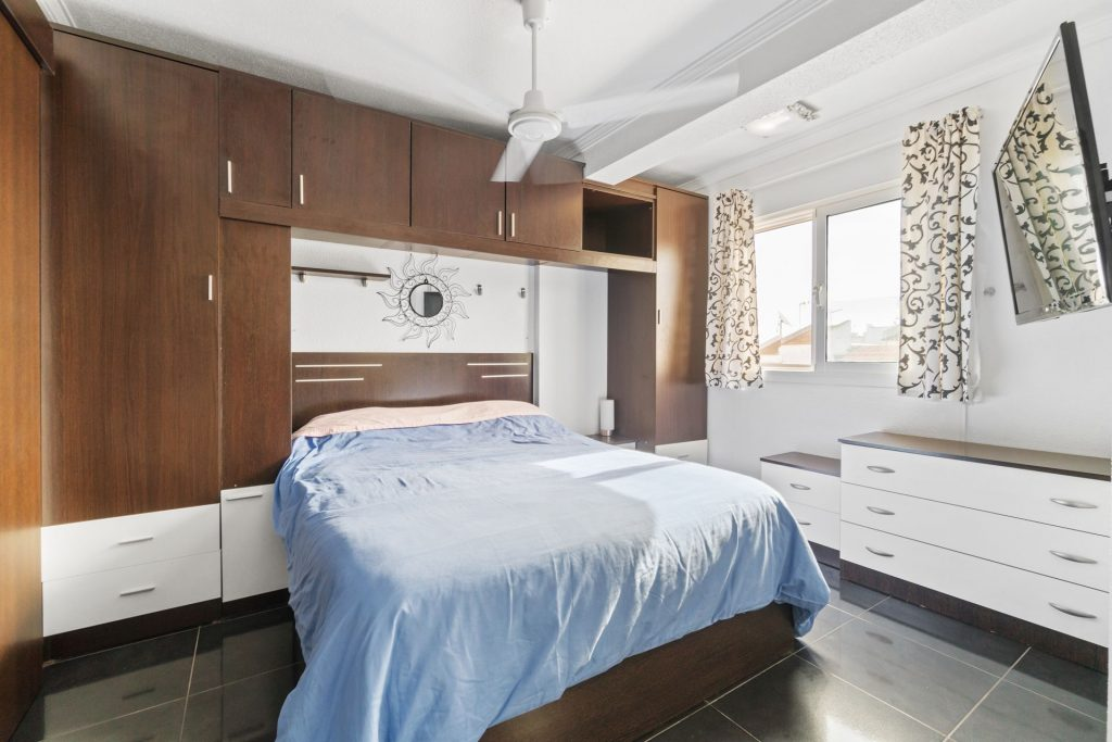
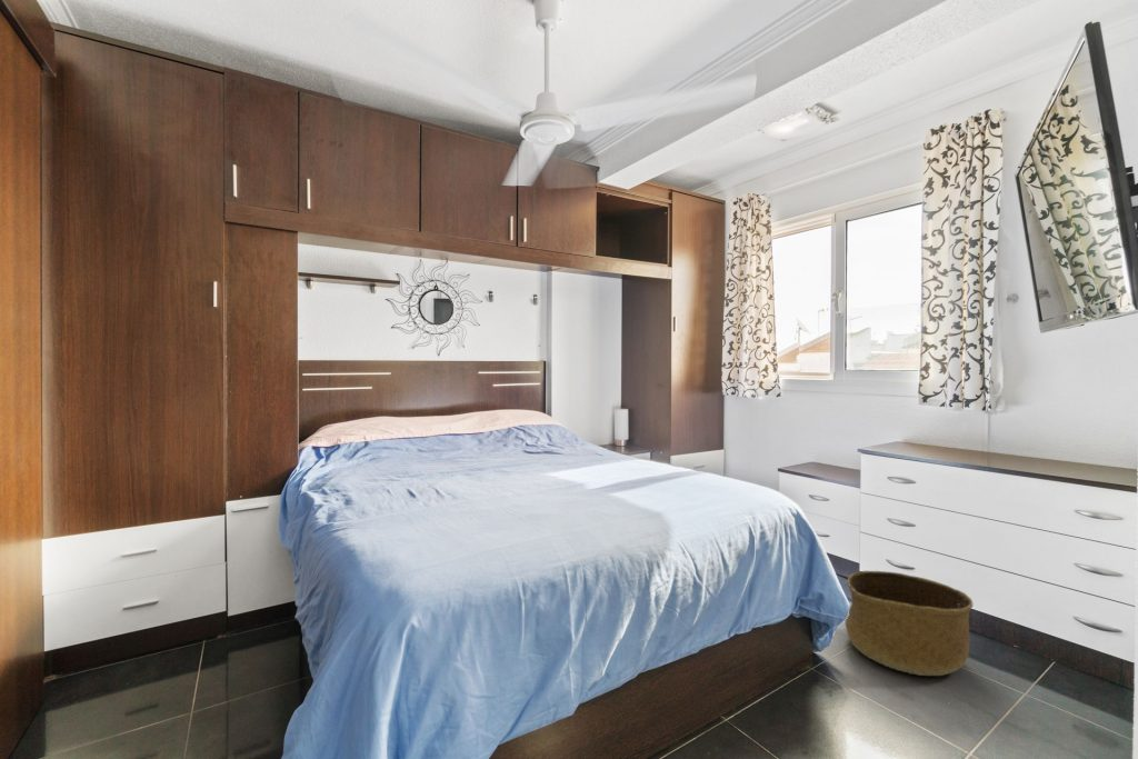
+ basket [845,570,975,677]
